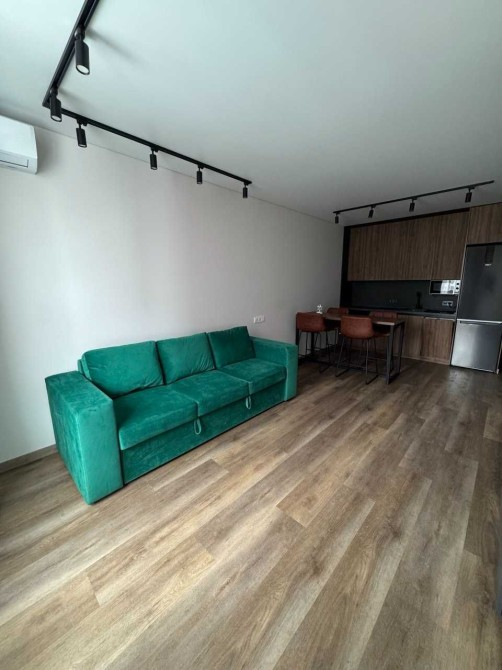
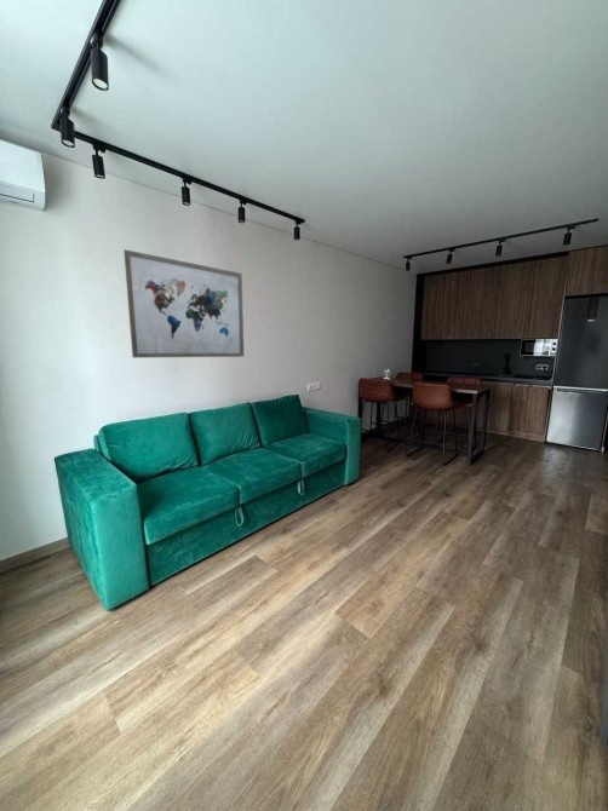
+ wall art [122,248,245,358]
